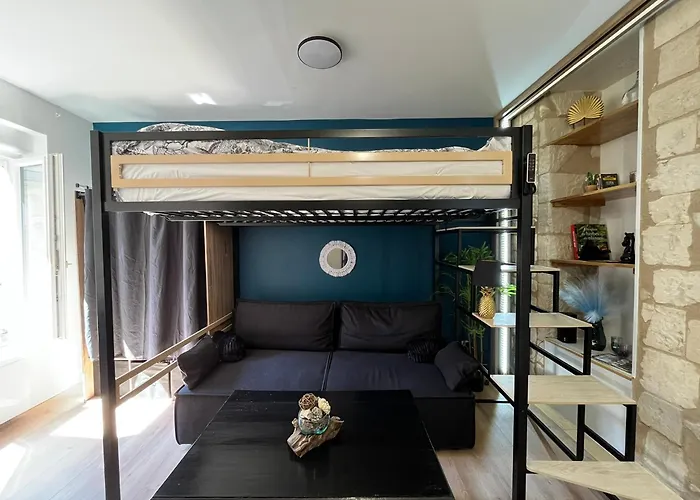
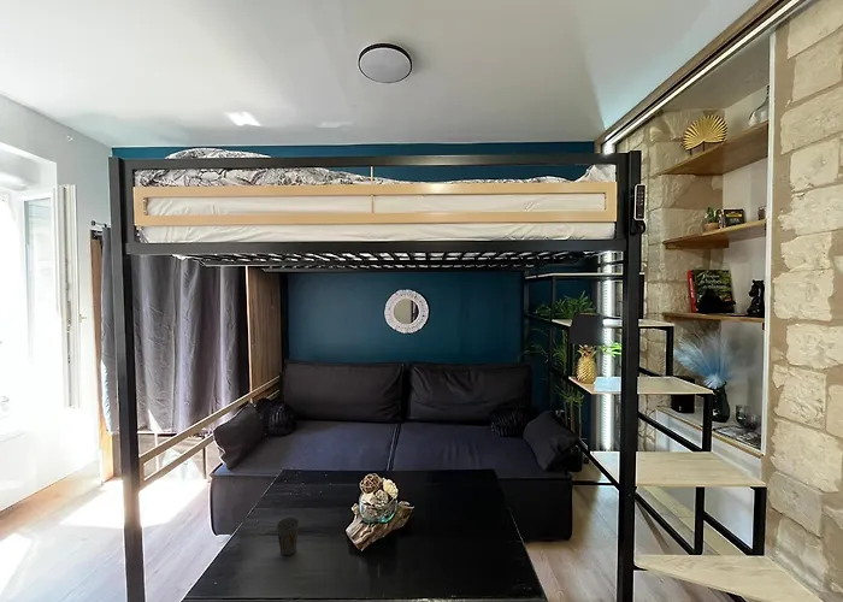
+ cup [276,517,300,556]
